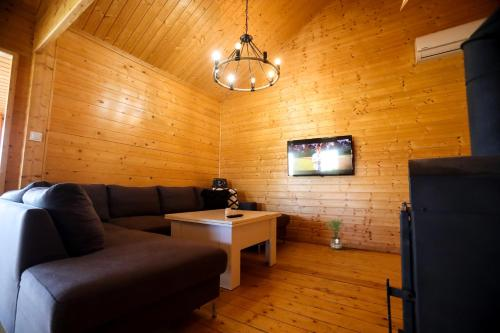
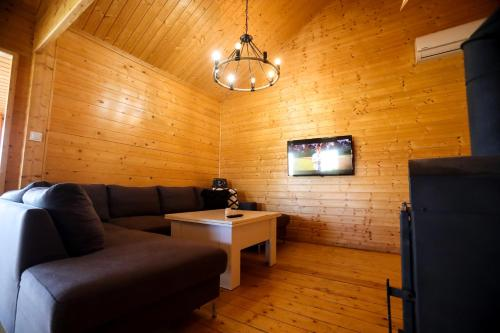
- potted plant [324,218,346,251]
